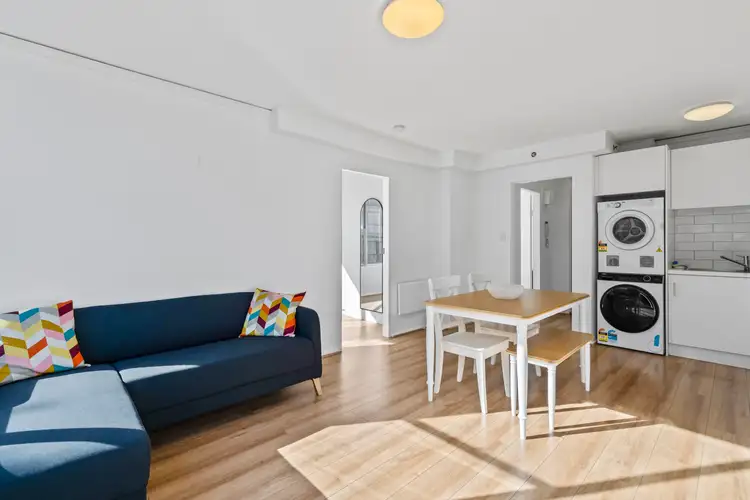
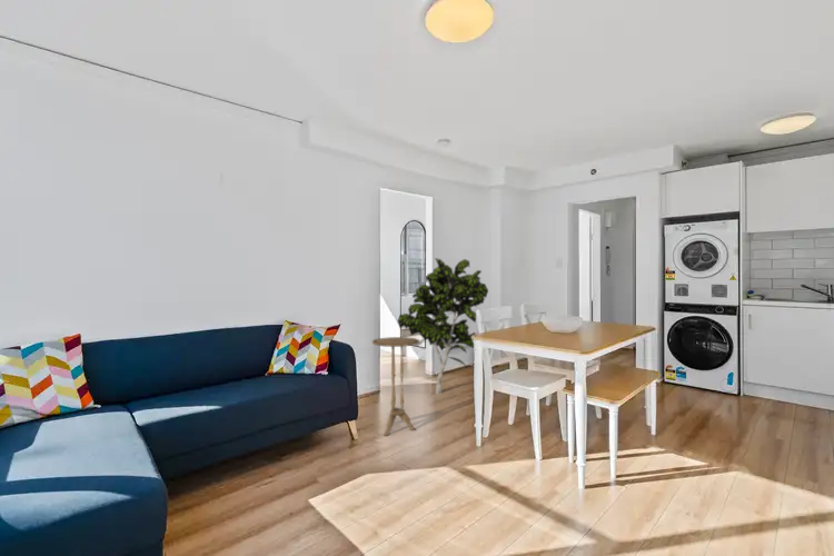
+ side table [371,336,420,437]
+ indoor plant [396,257,489,395]
